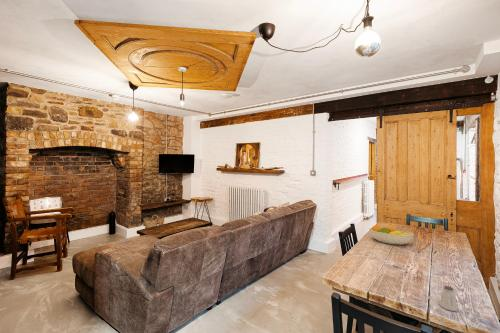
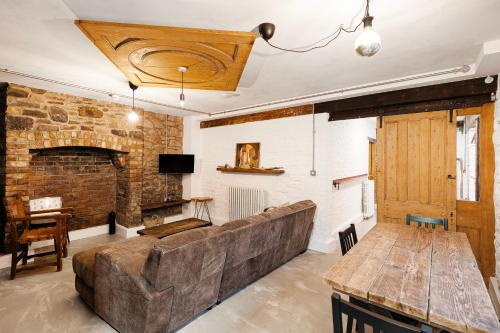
- fruit bowl [368,224,415,246]
- saltshaker [439,285,459,312]
